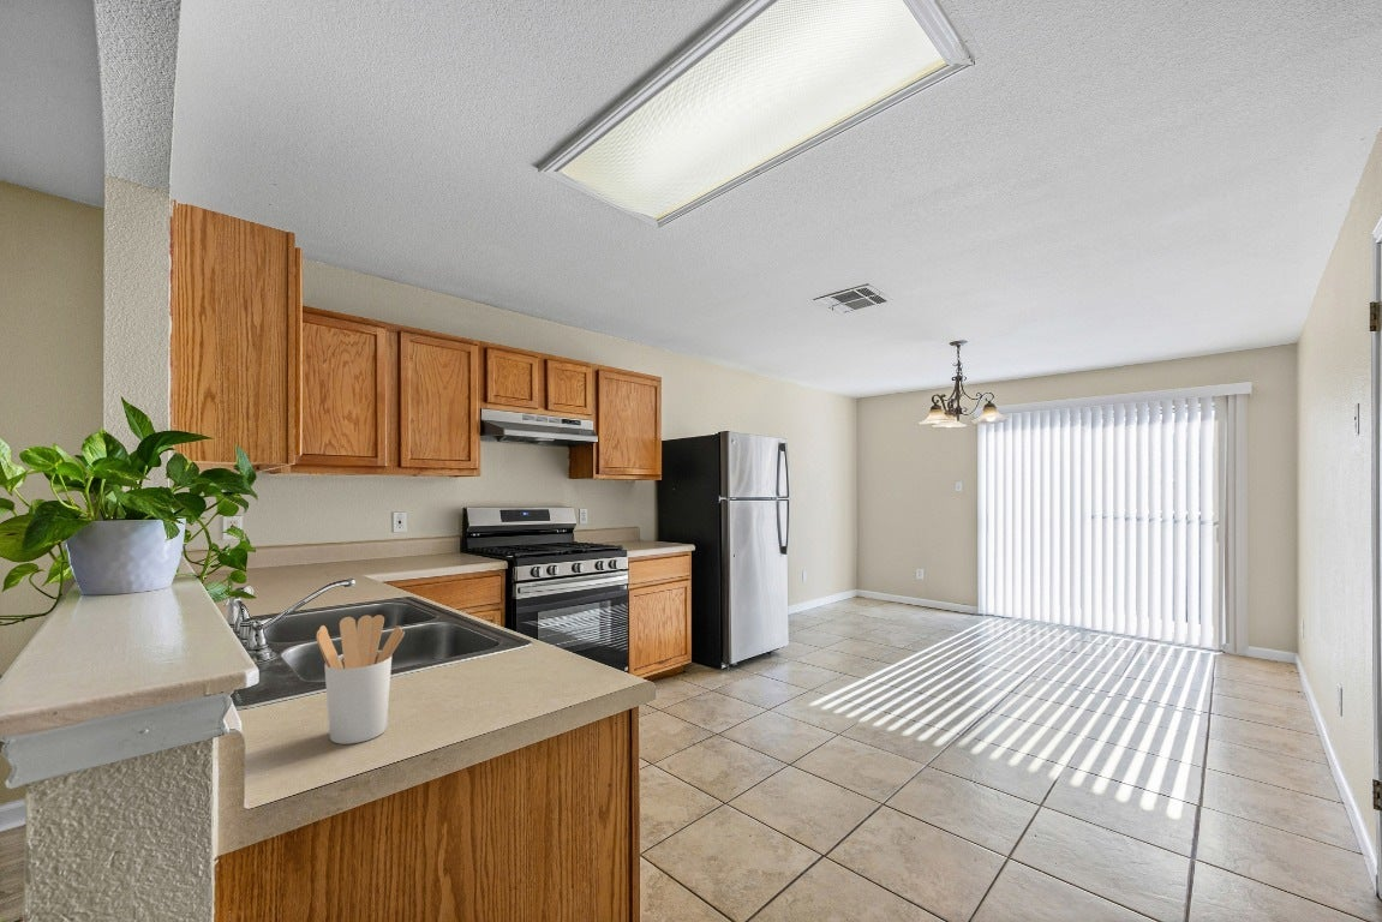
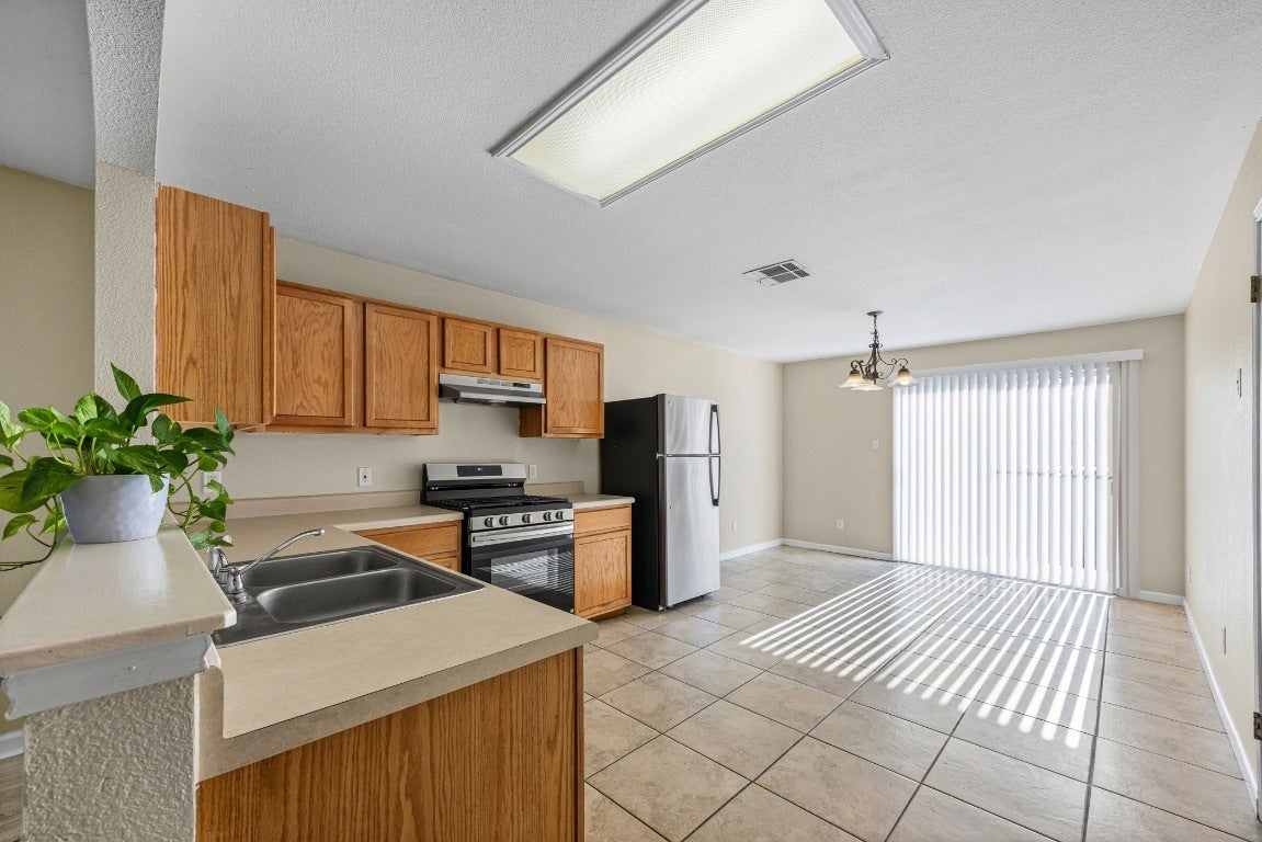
- utensil holder [315,613,406,746]
